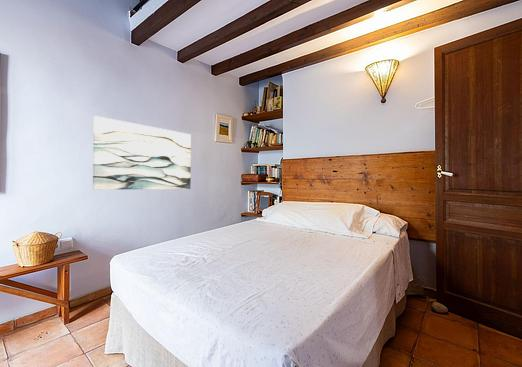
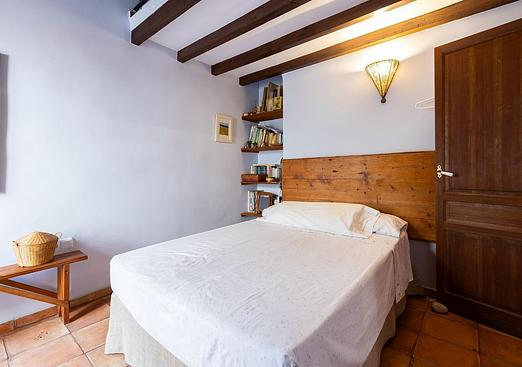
- wall art [92,115,192,191]
